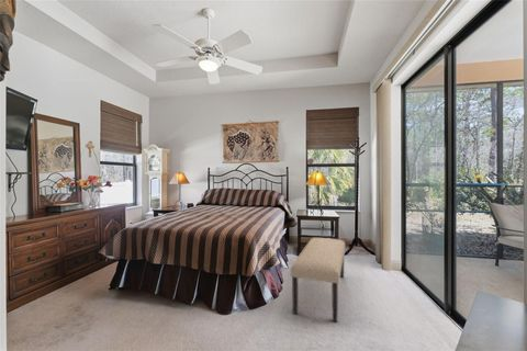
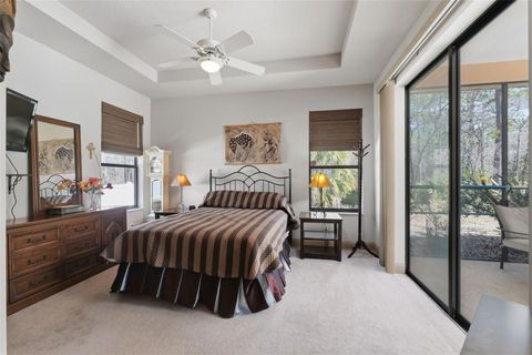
- bench [290,237,346,322]
